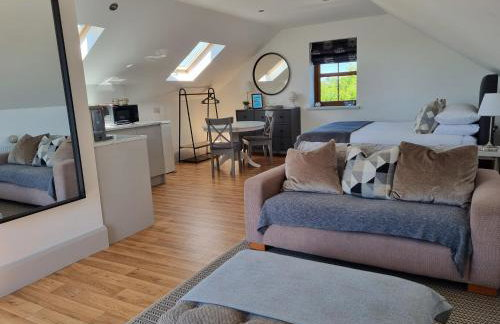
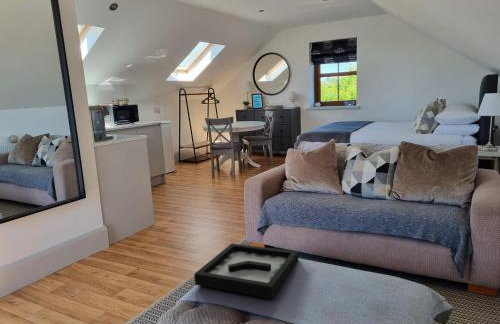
+ decorative tray [193,243,299,300]
